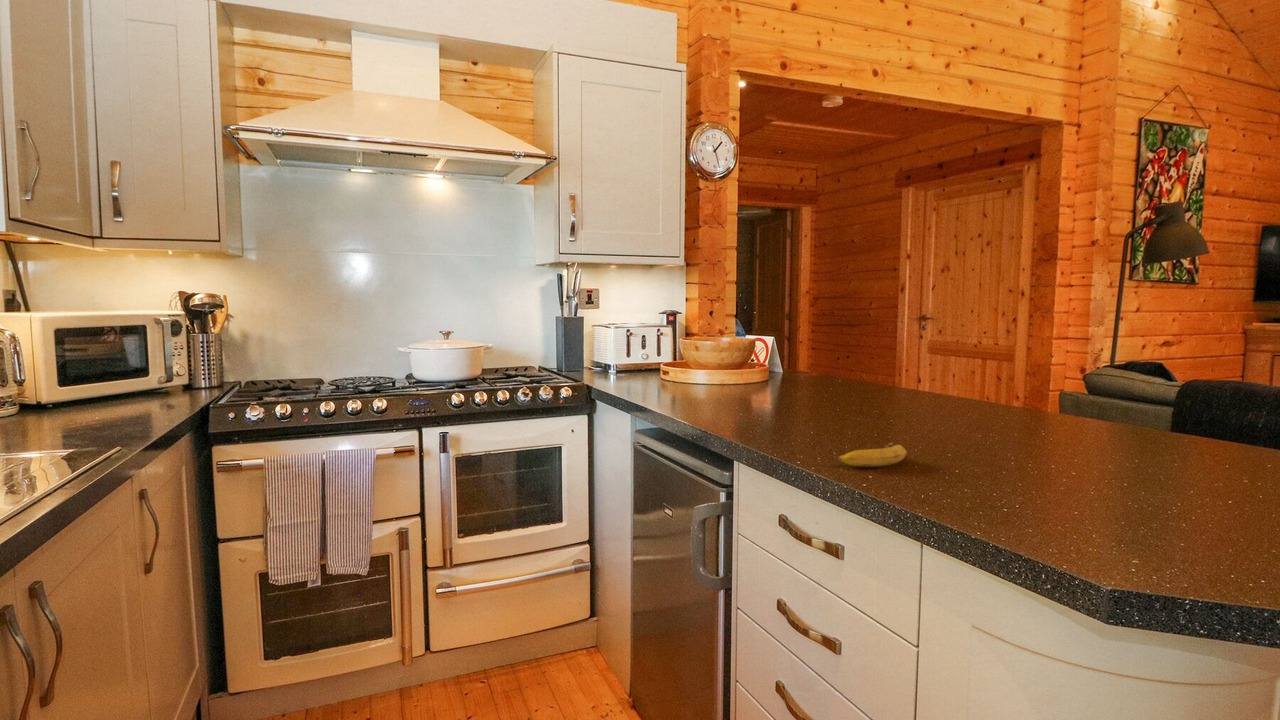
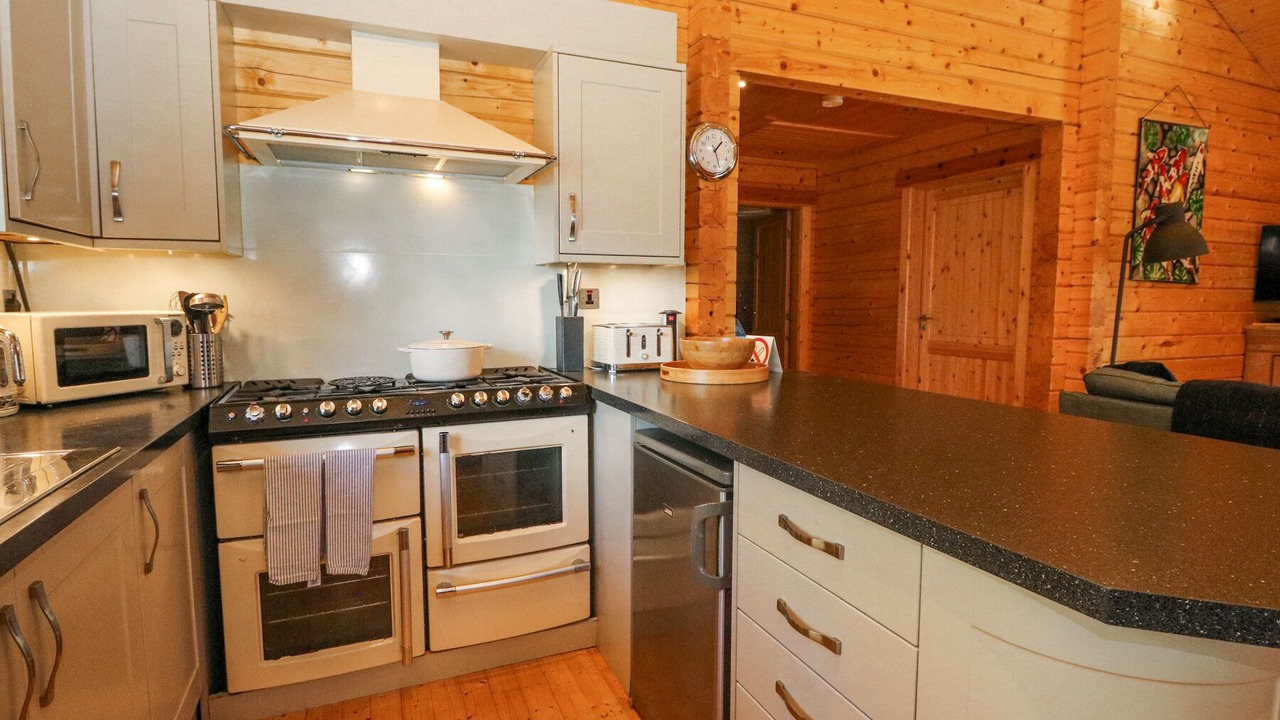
- banana [838,442,908,467]
